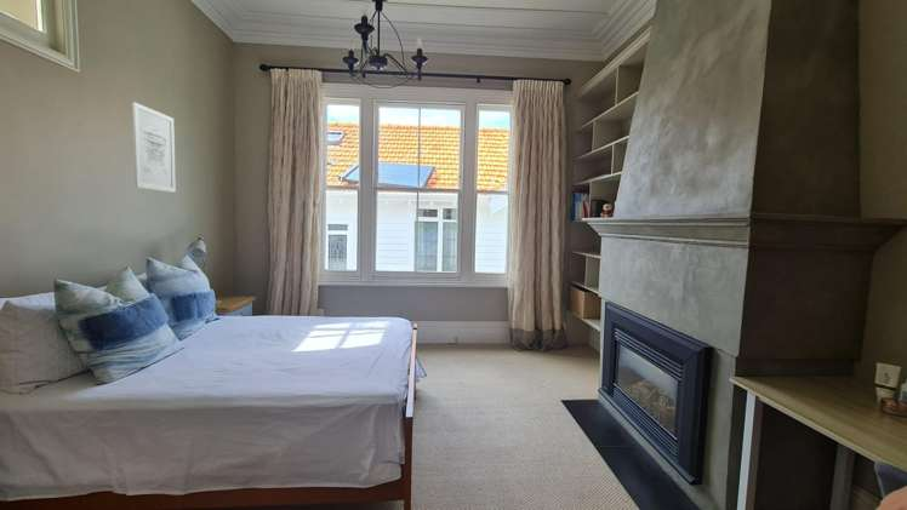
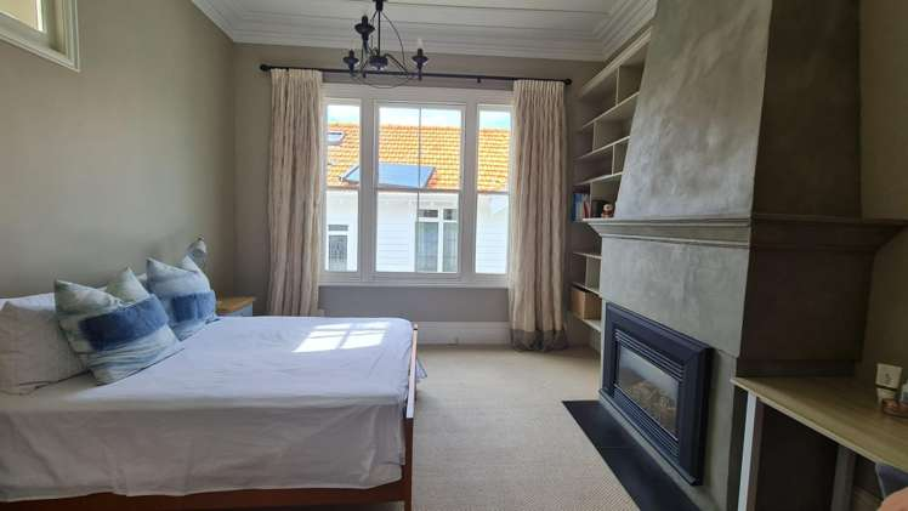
- wall art [131,101,177,194]
